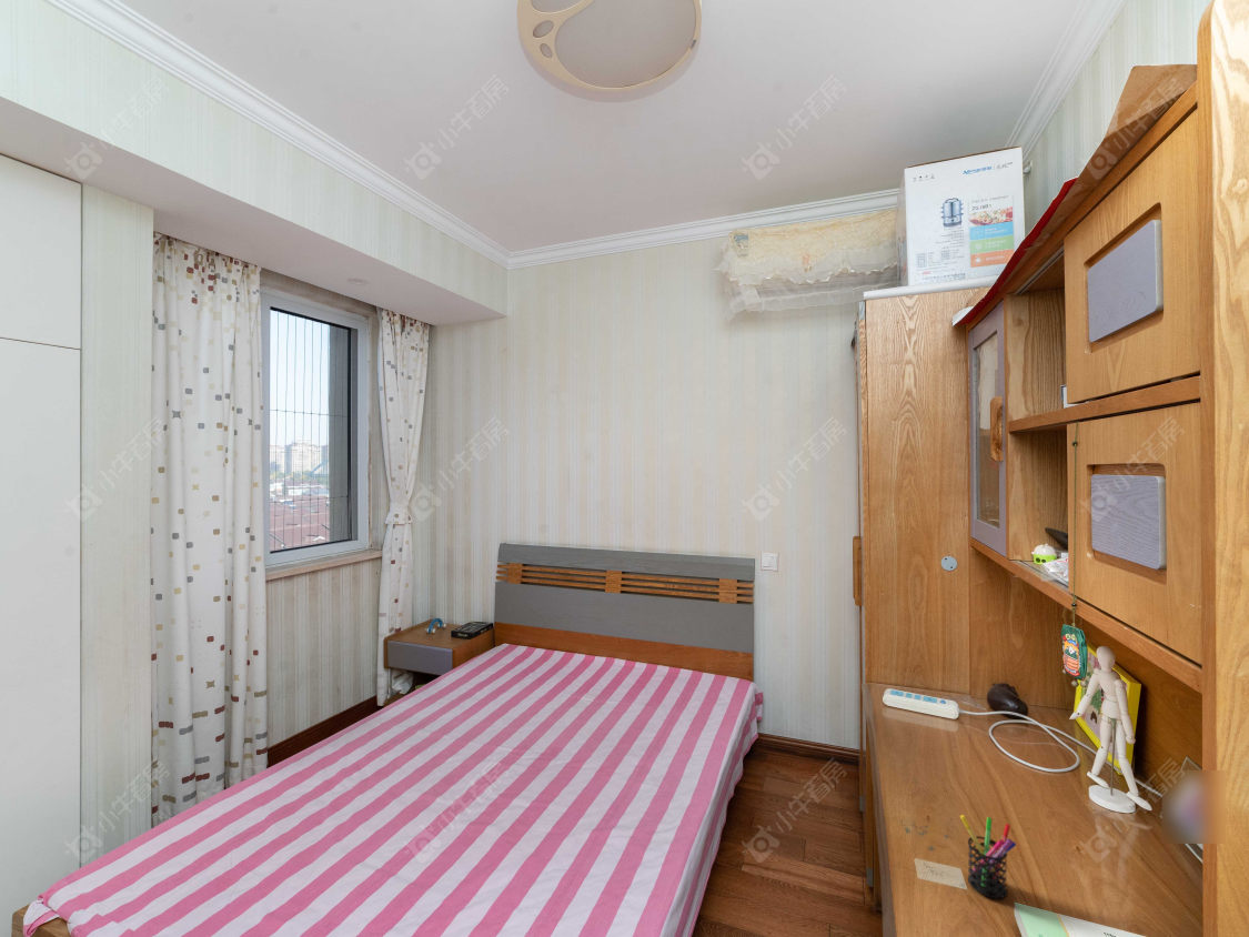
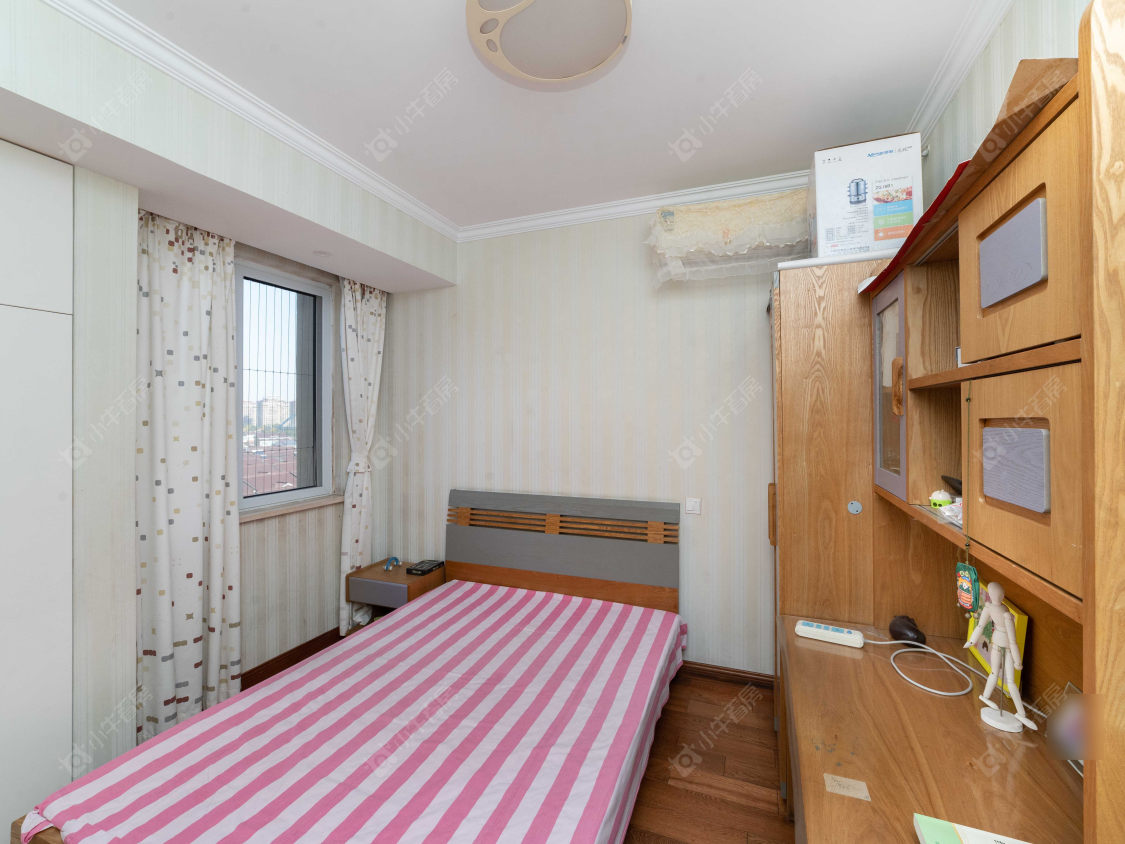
- pen holder [959,814,1017,899]
